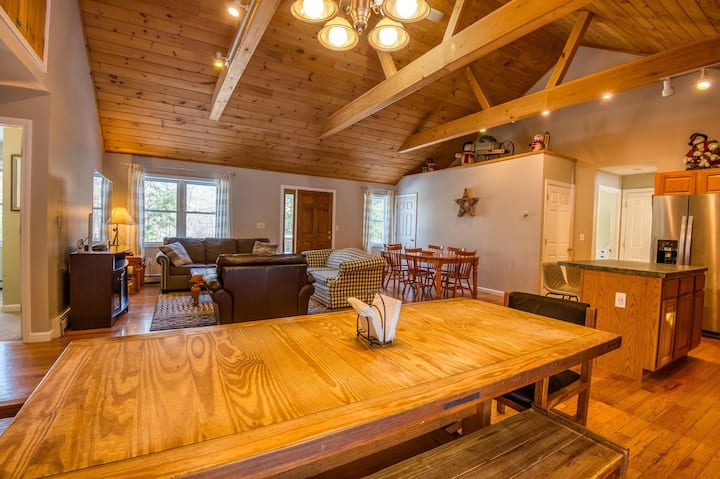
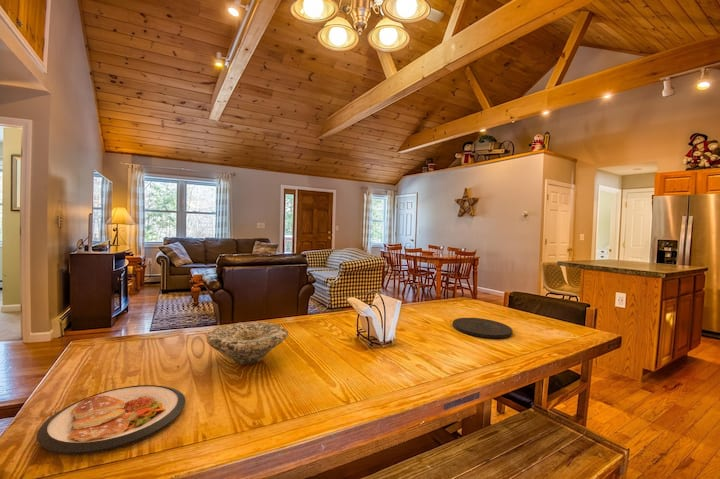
+ dish [35,384,186,456]
+ bowl [206,321,289,366]
+ plate [452,317,514,339]
